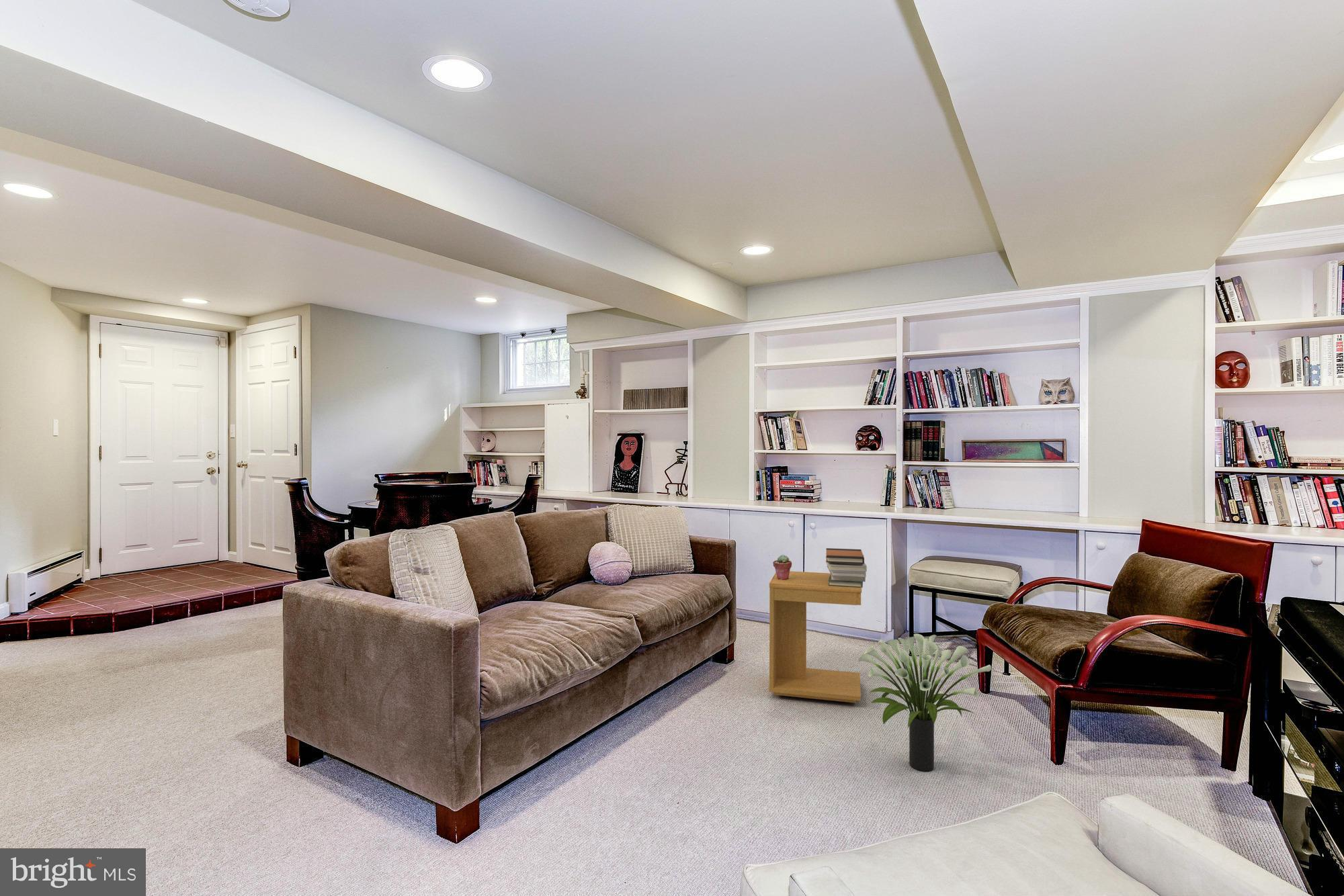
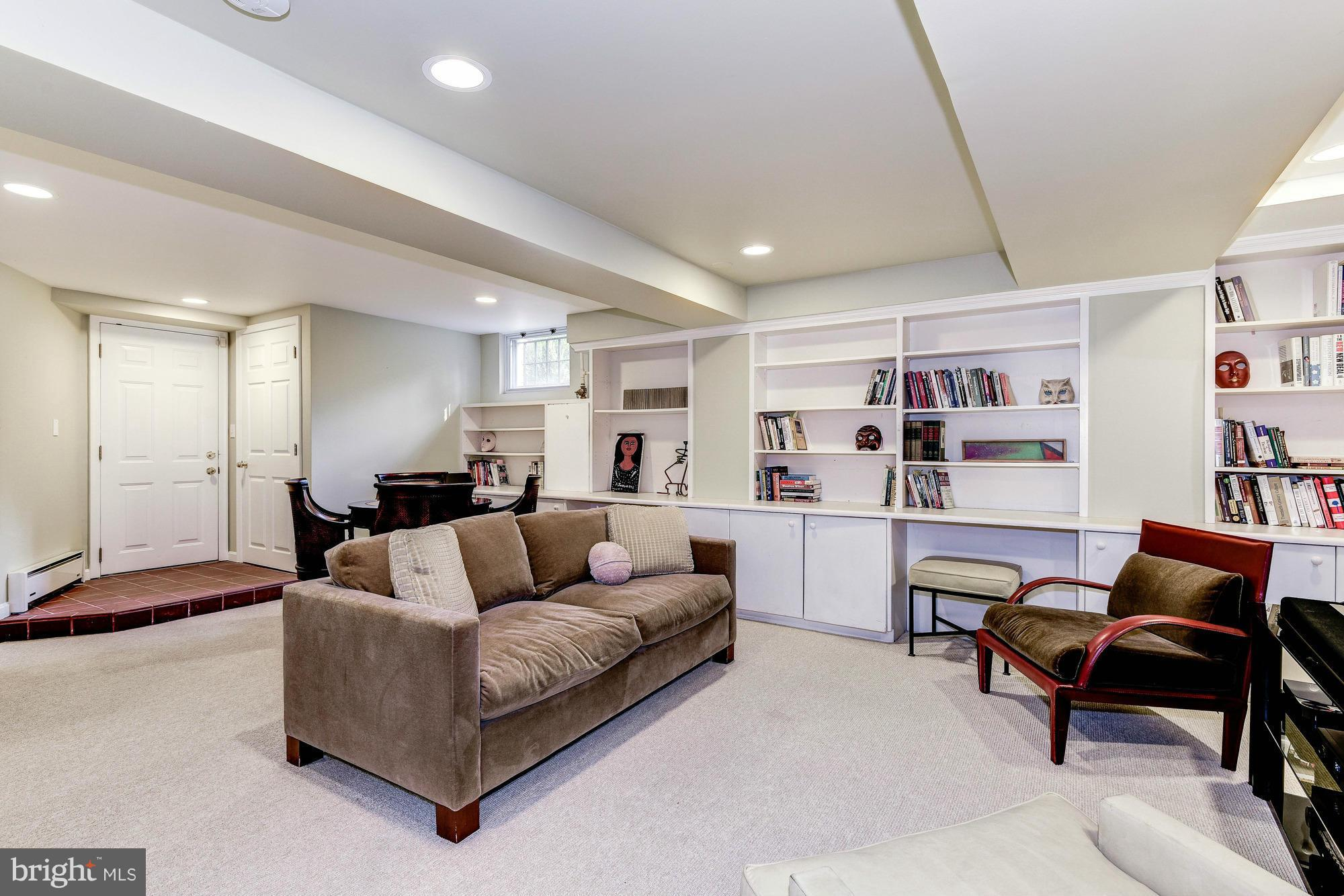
- potted succulent [772,554,792,580]
- book stack [825,547,868,588]
- potted plant [857,633,992,772]
- side table [768,571,862,703]
